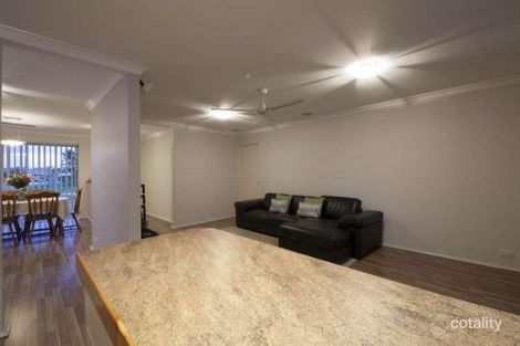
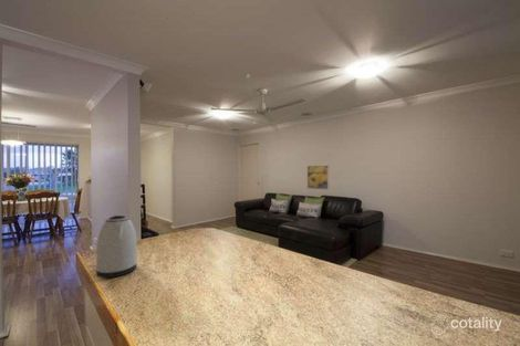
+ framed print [306,165,330,191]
+ kettle [95,214,138,279]
